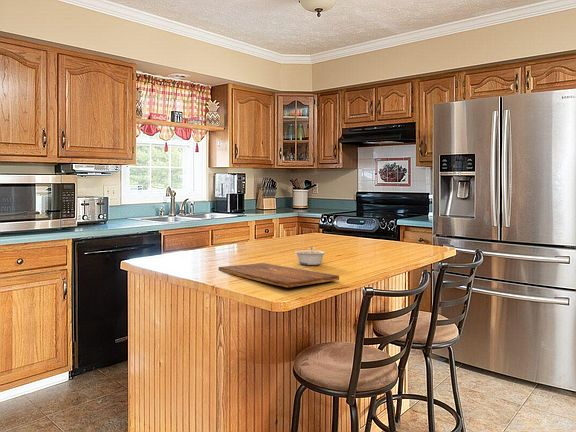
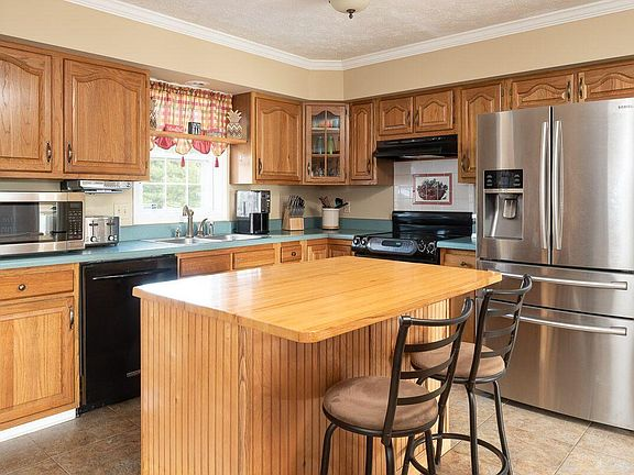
- legume [294,246,327,266]
- cutting board [218,262,340,288]
